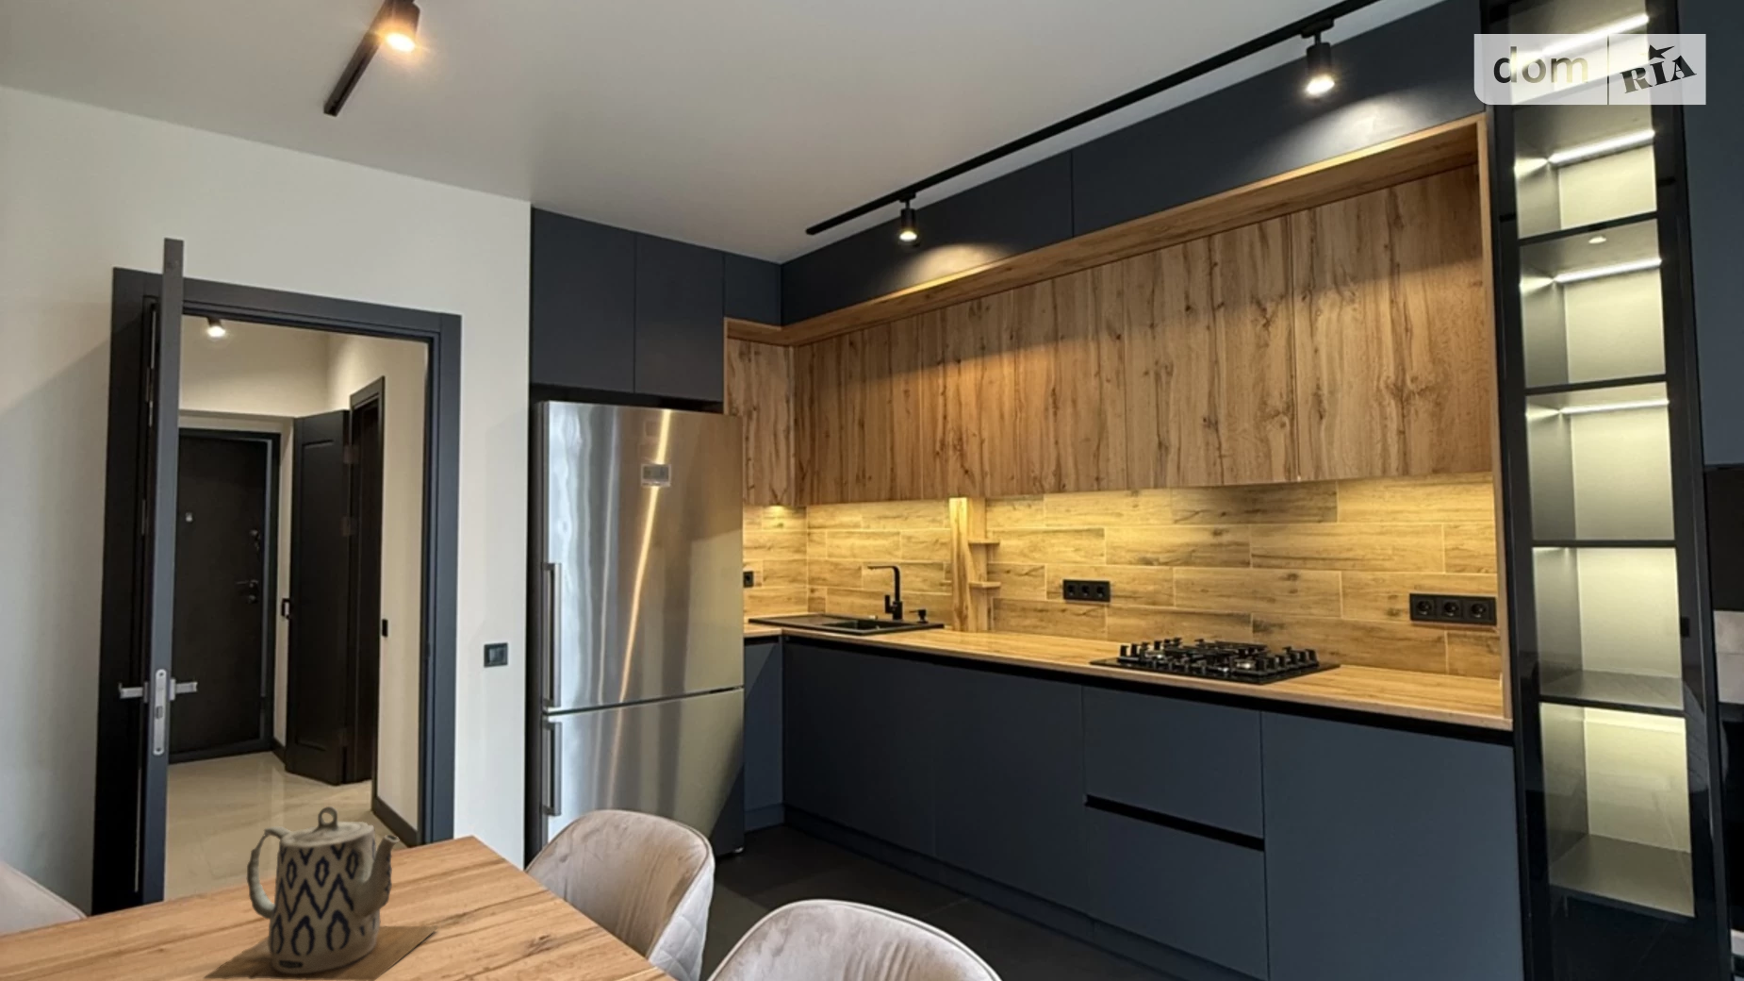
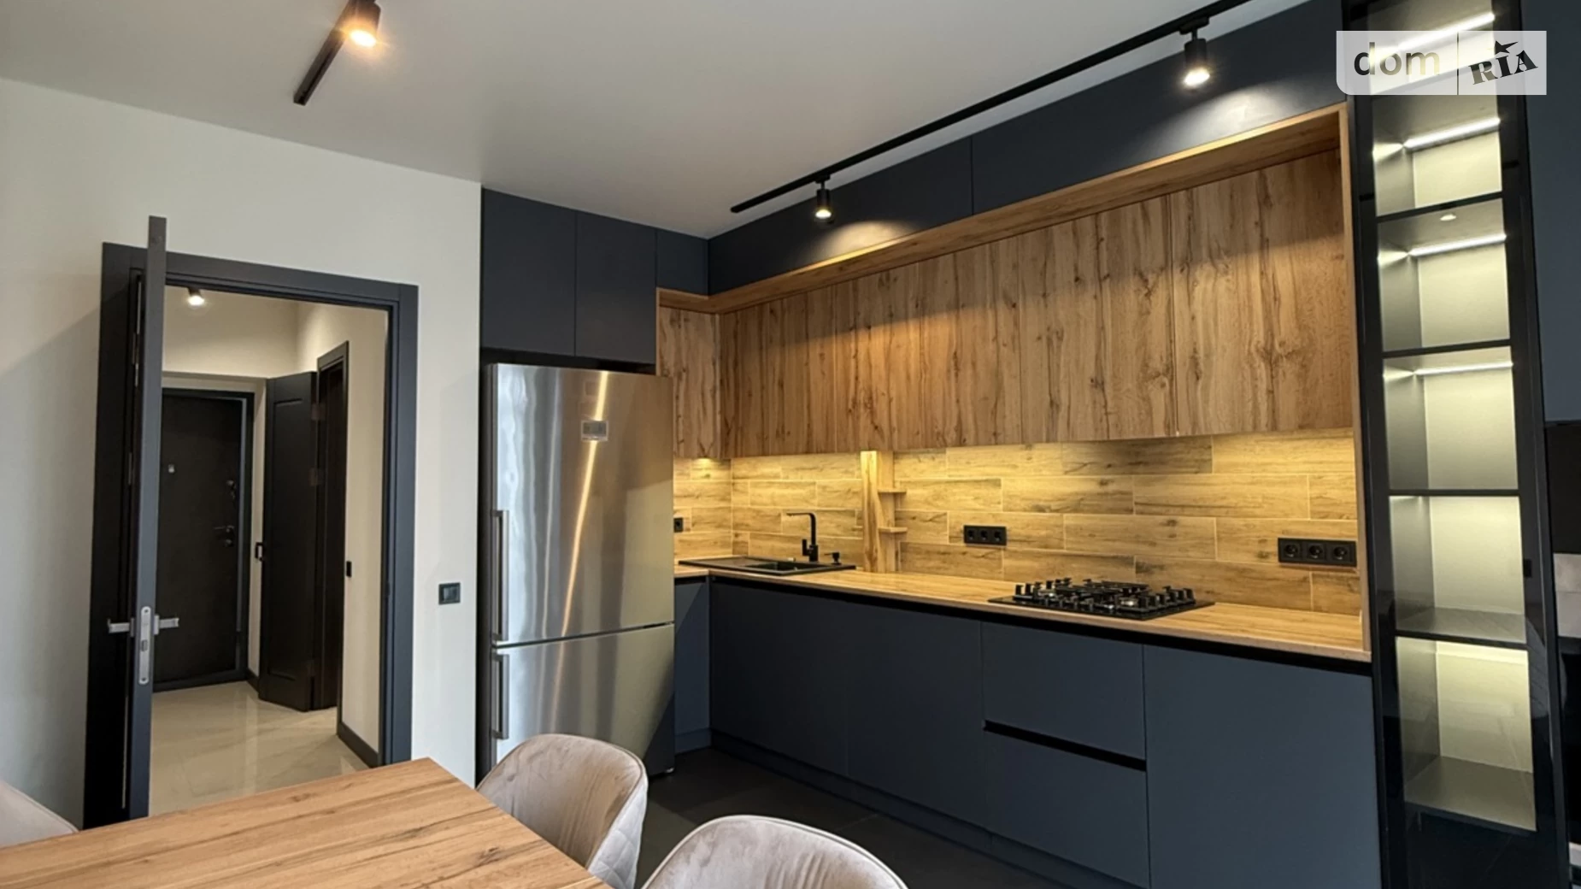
- teapot [202,806,441,981]
